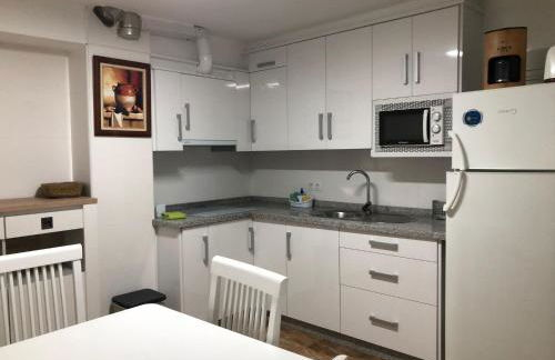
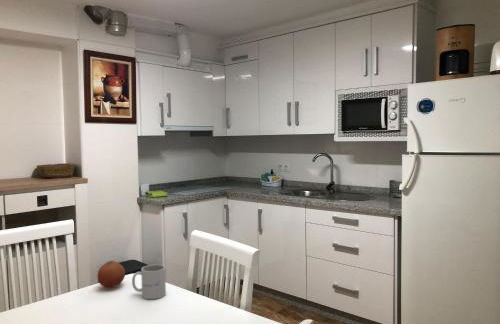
+ mug [131,264,167,300]
+ fruit [97,260,126,288]
